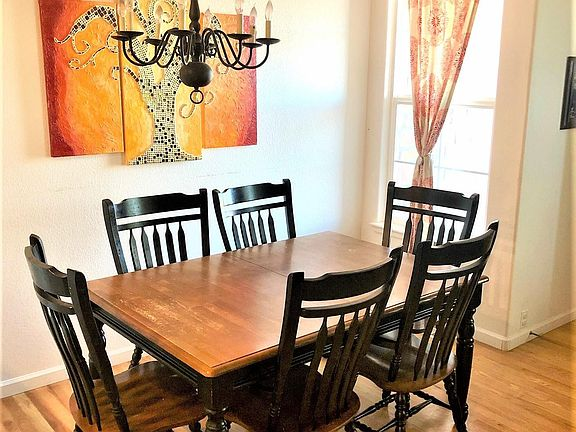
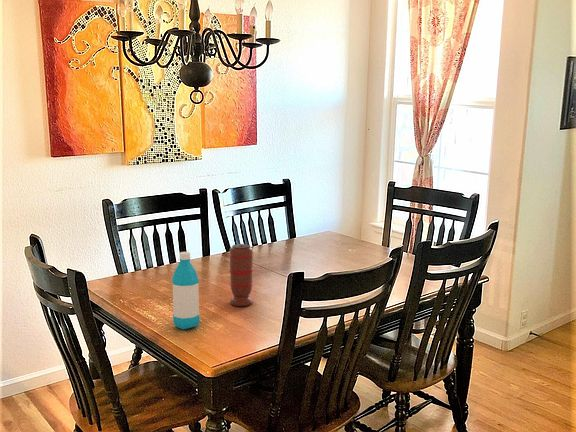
+ spice grinder [228,243,255,307]
+ water bottle [171,251,201,330]
